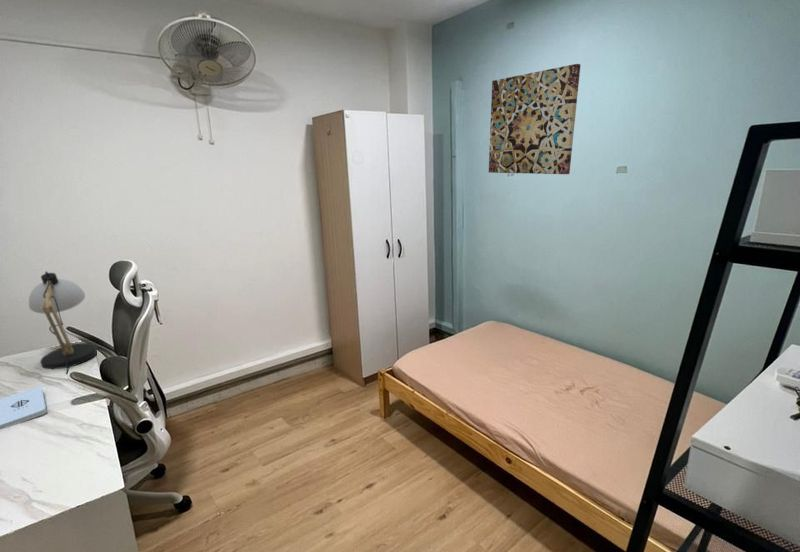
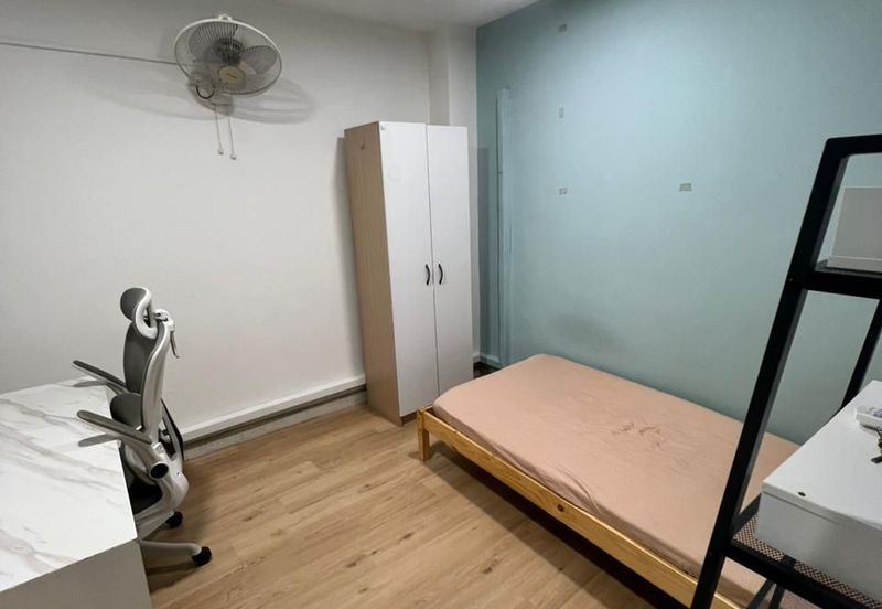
- notepad [0,386,48,430]
- desk lamp [28,270,98,375]
- wall art [488,63,582,175]
